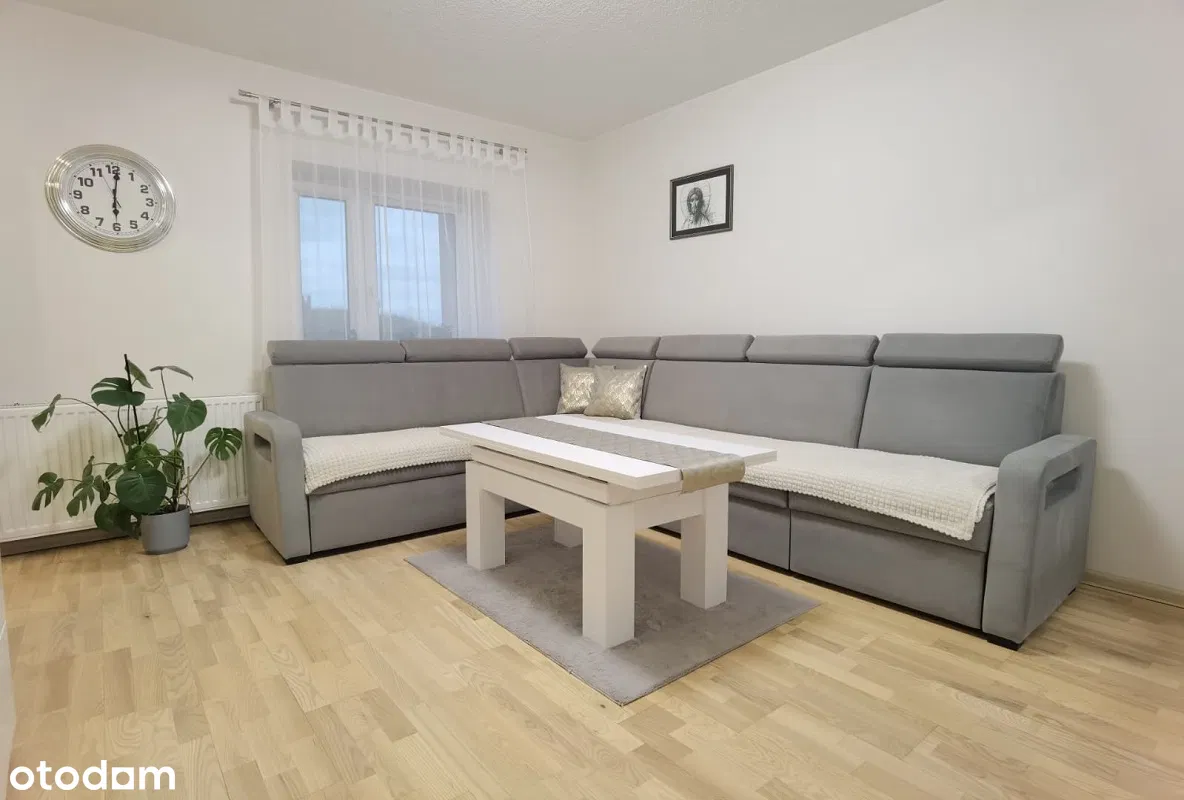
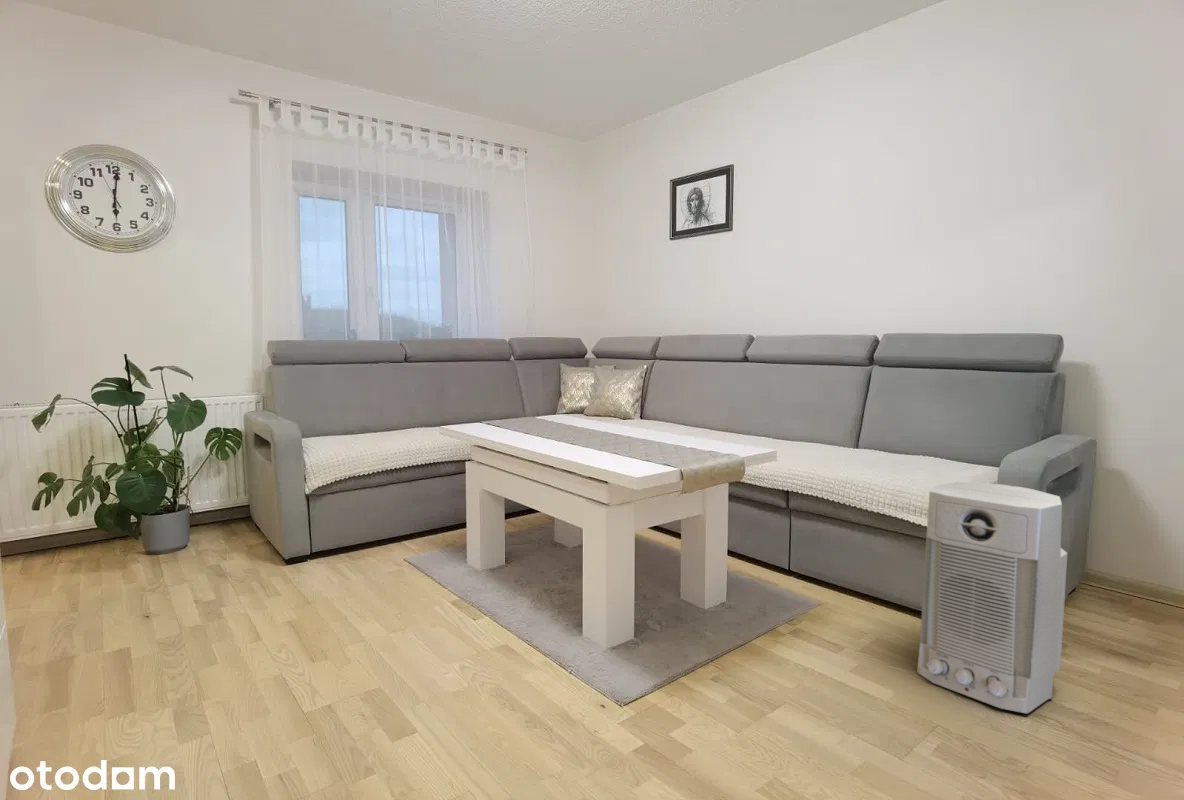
+ air purifier [916,481,1068,715]
